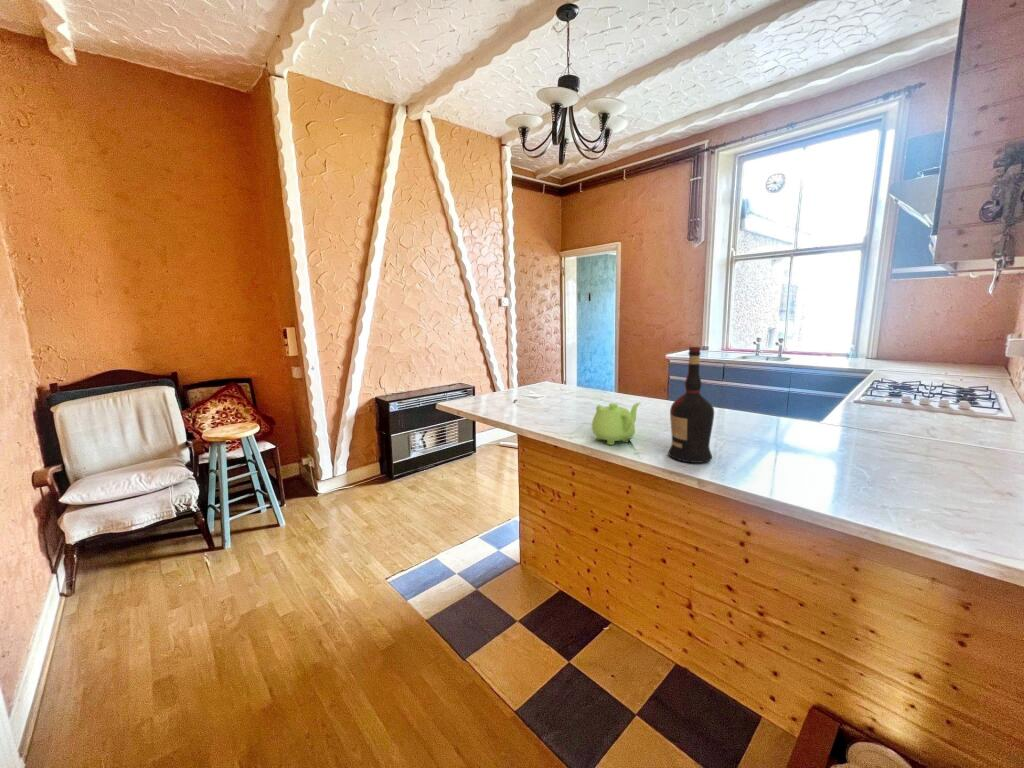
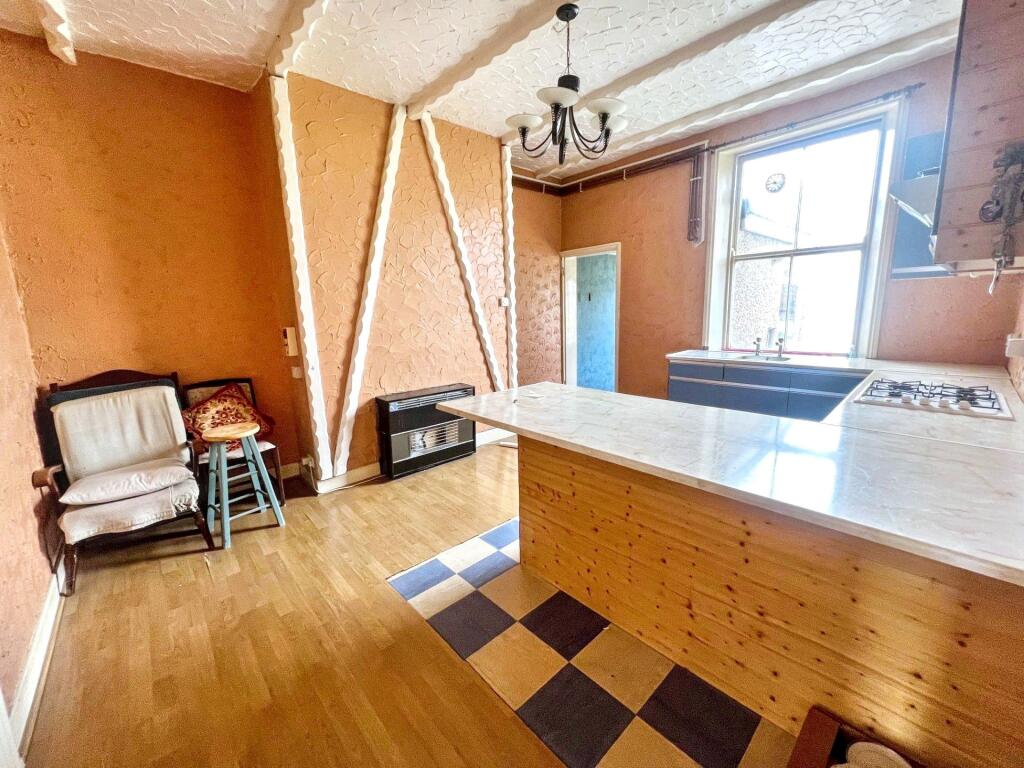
- liquor [667,346,715,464]
- teapot [591,402,641,446]
